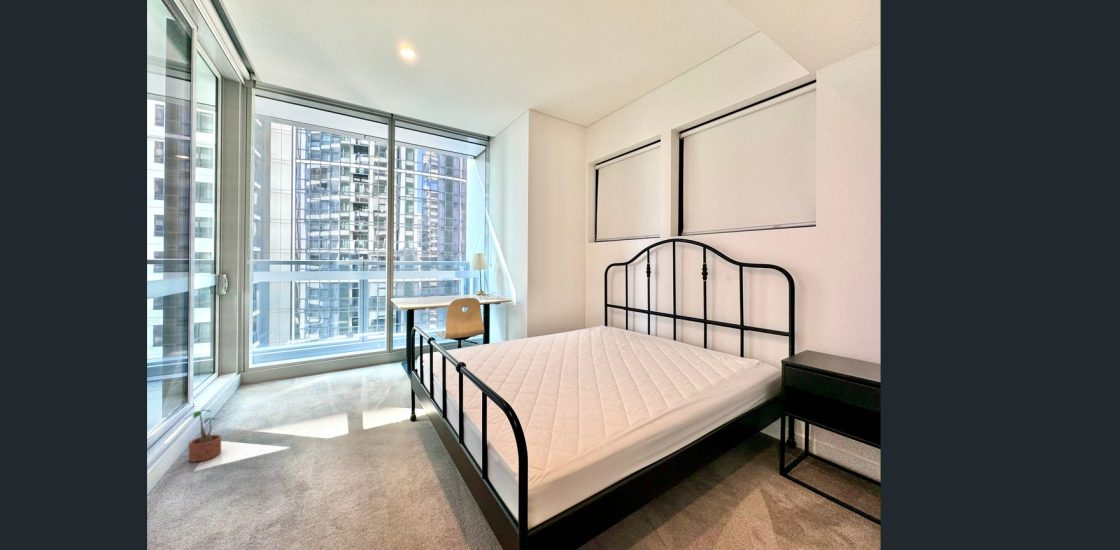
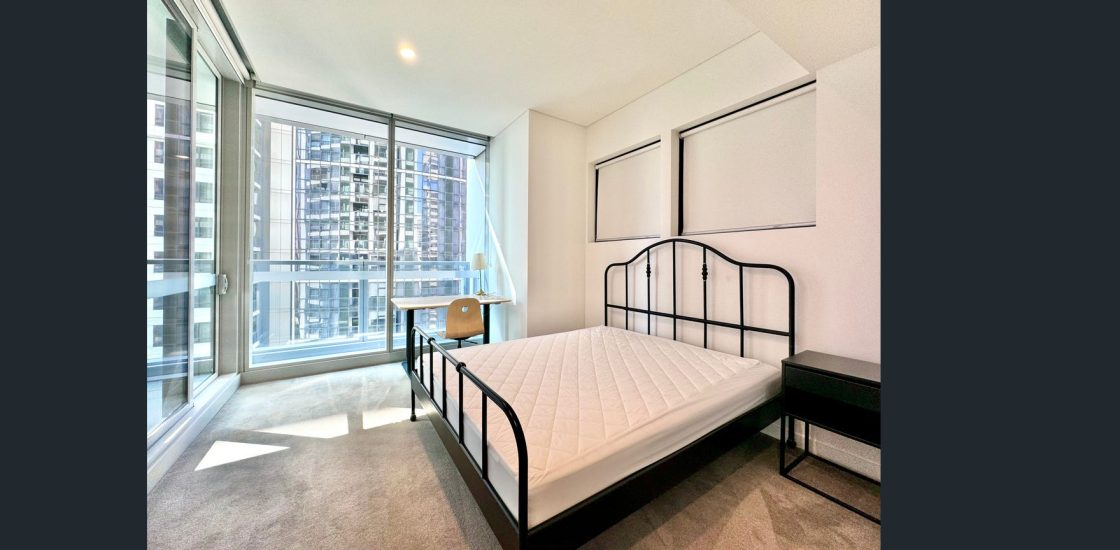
- potted plant [182,409,222,463]
